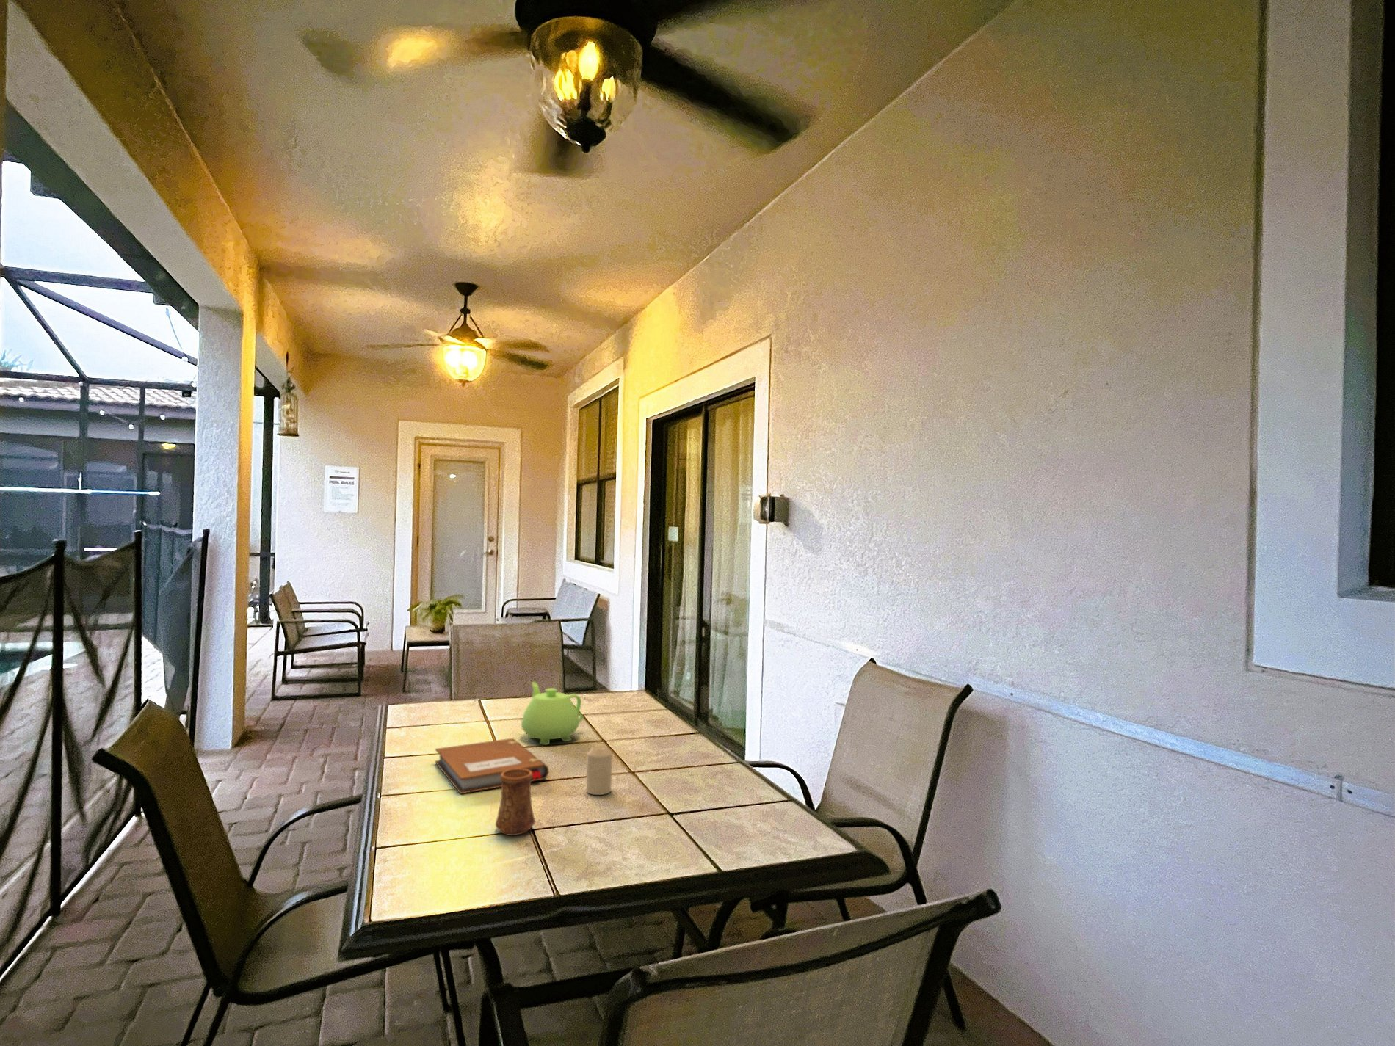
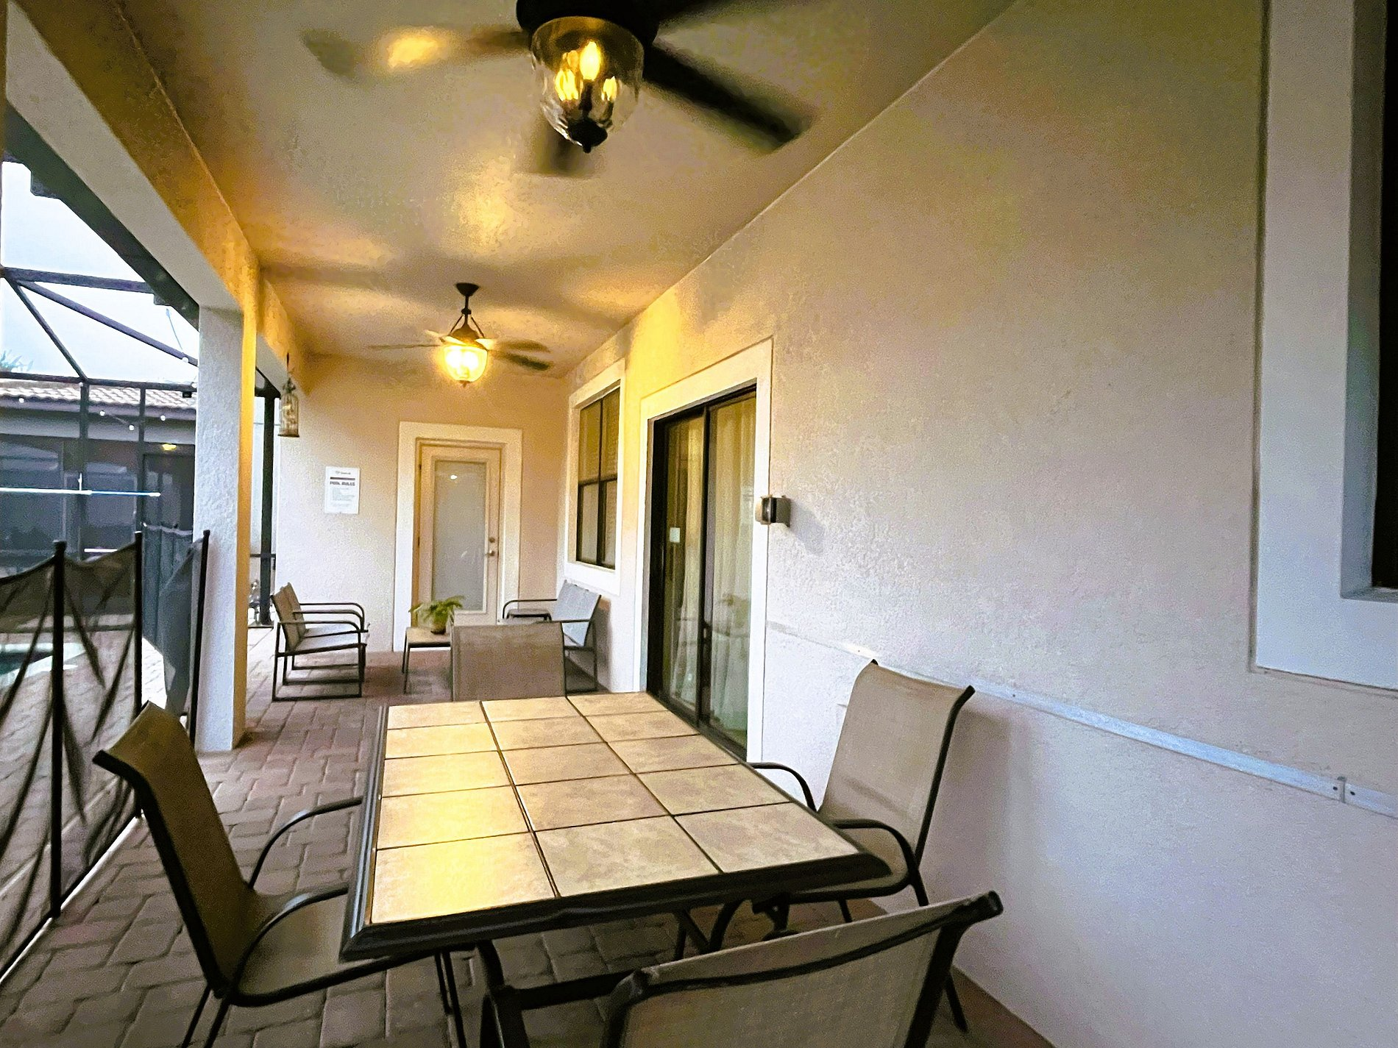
- teapot [521,681,583,746]
- candle [585,745,612,795]
- cup [495,768,535,836]
- notebook [435,737,549,795]
